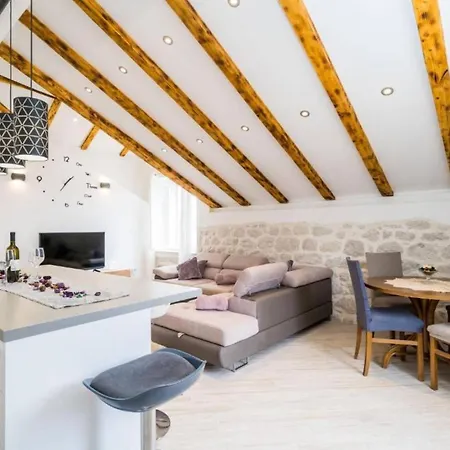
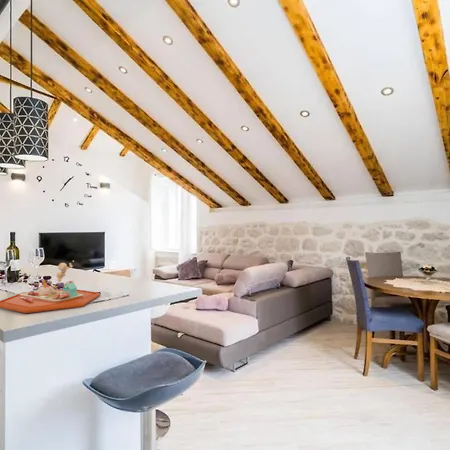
+ food tray [0,260,101,314]
